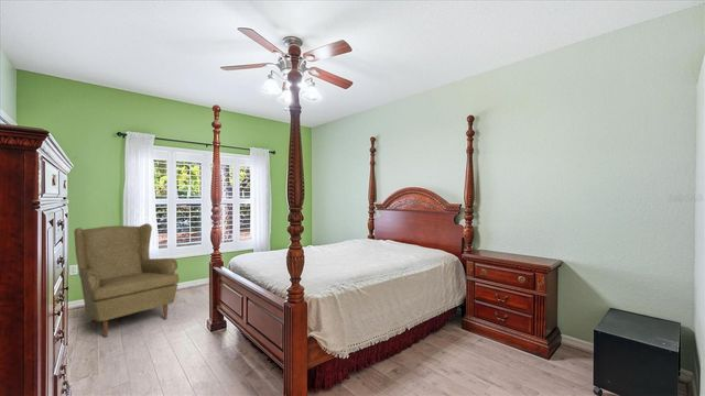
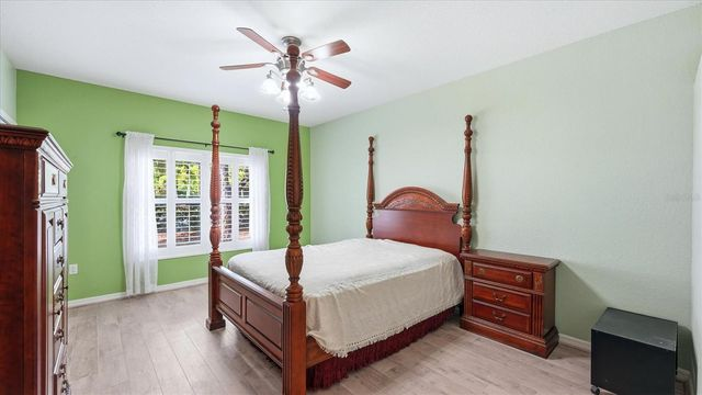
- wingback chair [73,222,180,338]
